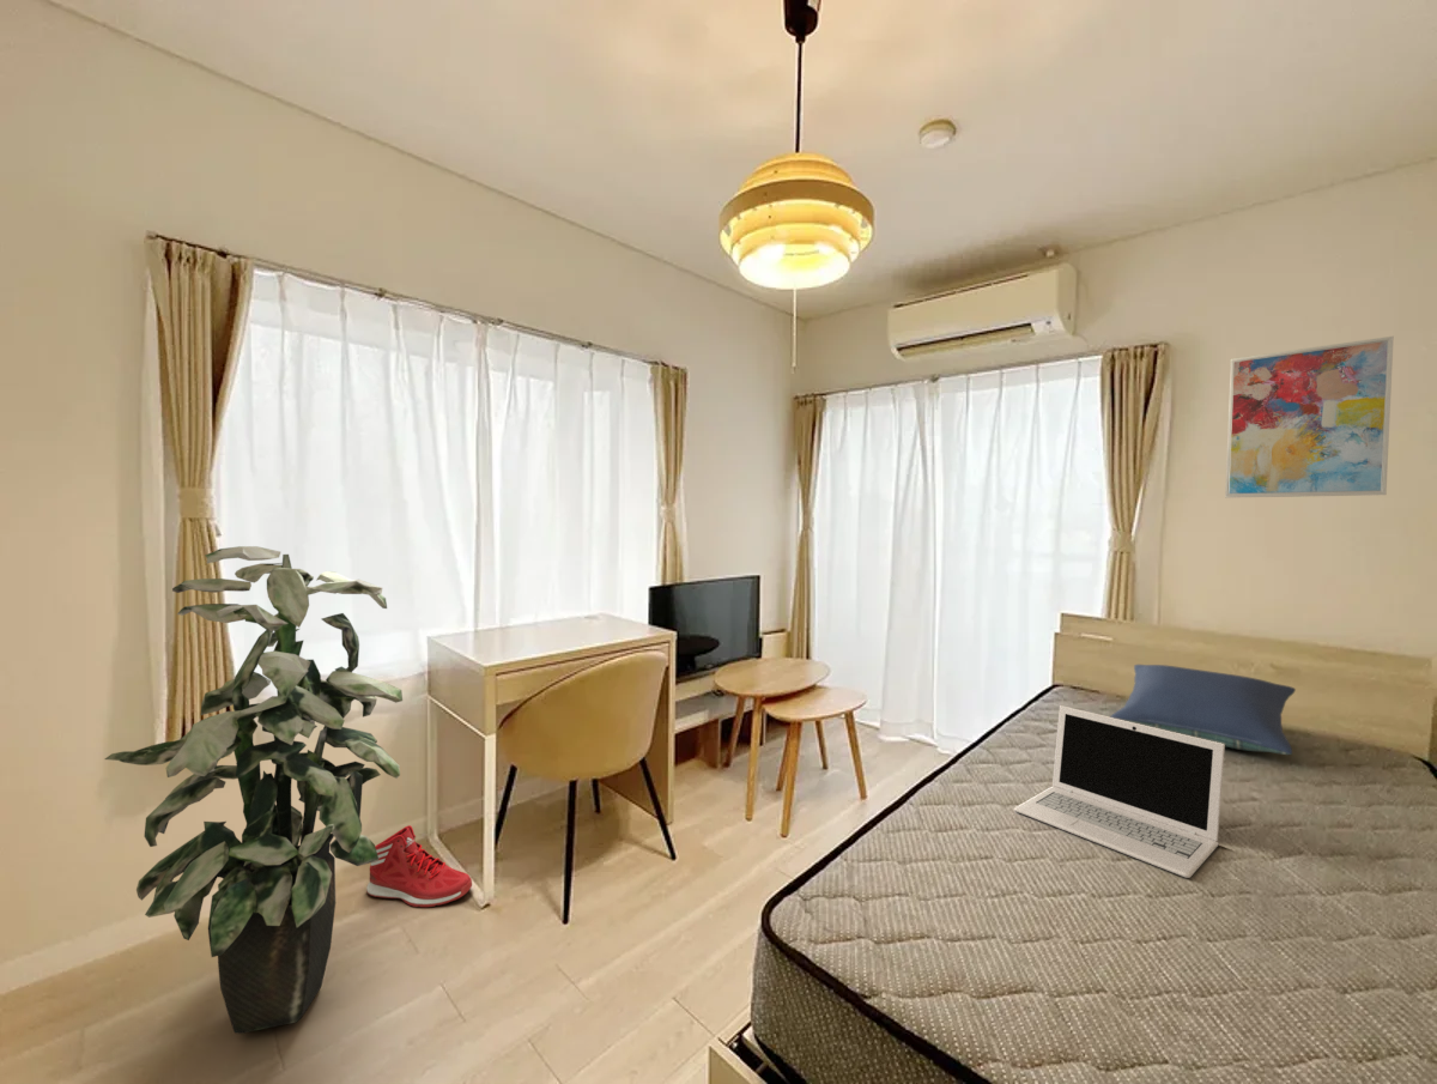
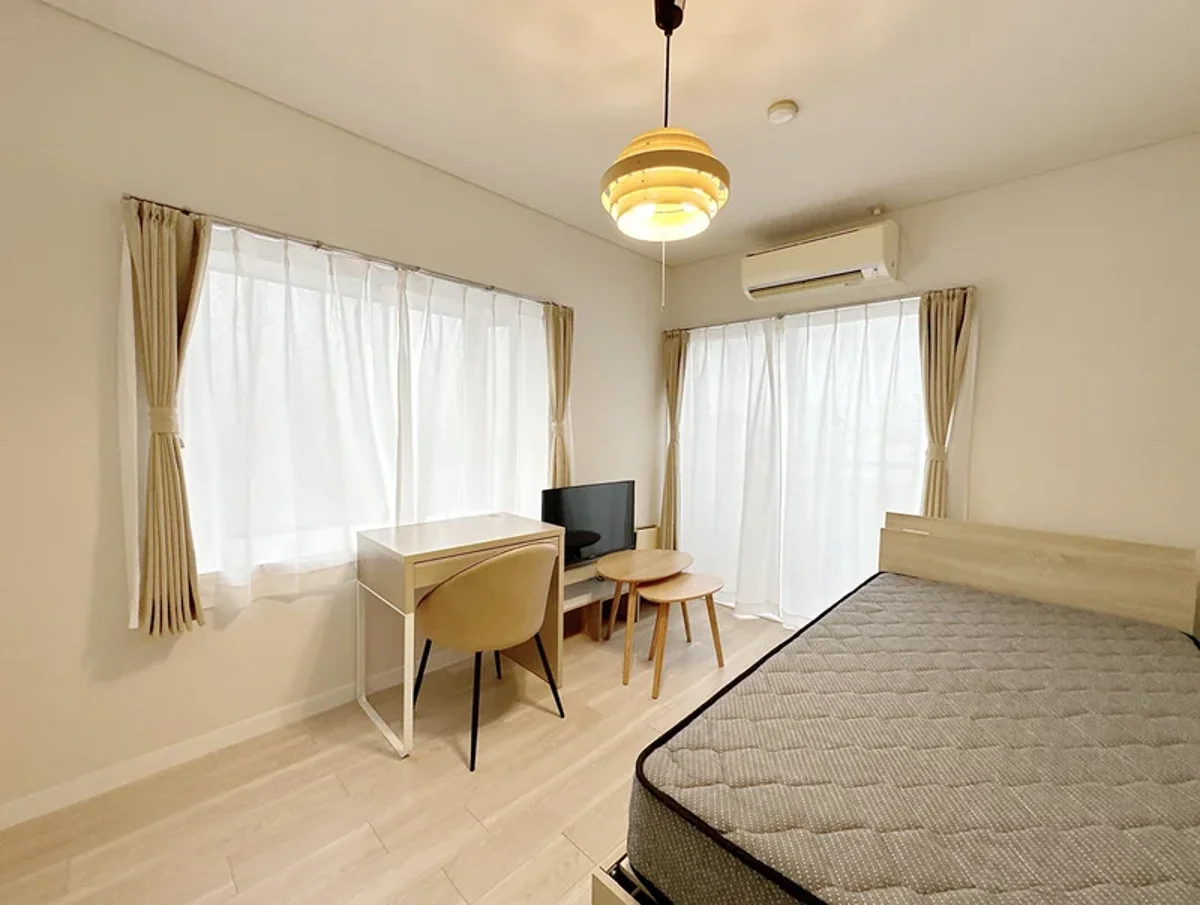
- wall art [1224,335,1395,499]
- indoor plant [104,545,404,1035]
- pillow [1109,664,1297,756]
- laptop [1013,704,1226,879]
- sneaker [365,824,473,908]
